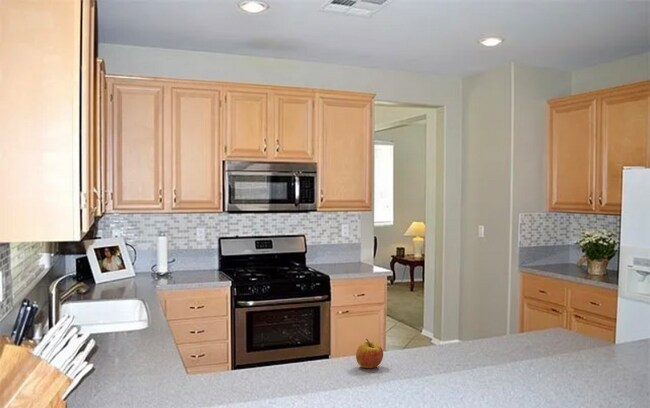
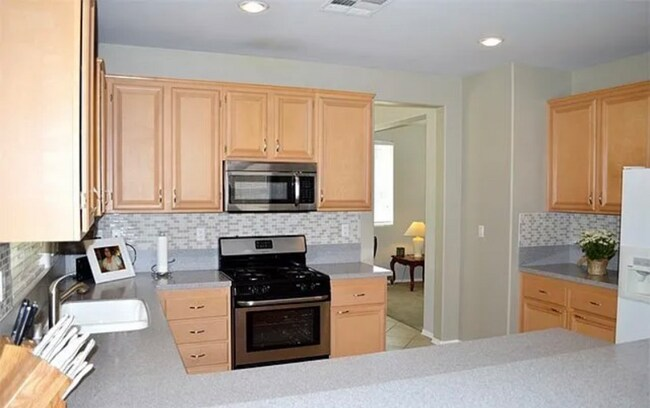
- apple [355,338,384,369]
